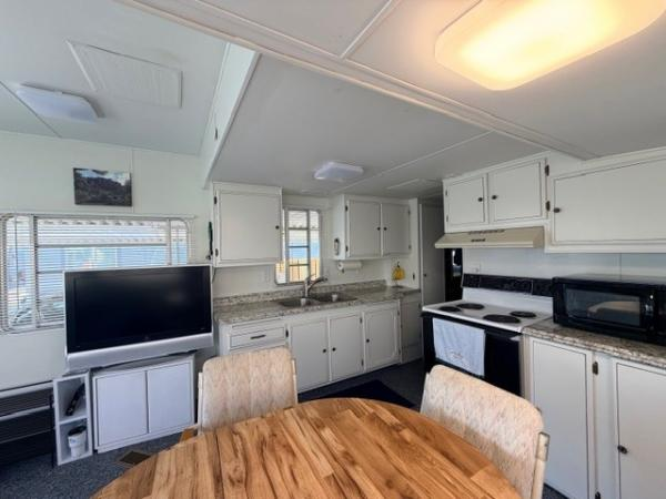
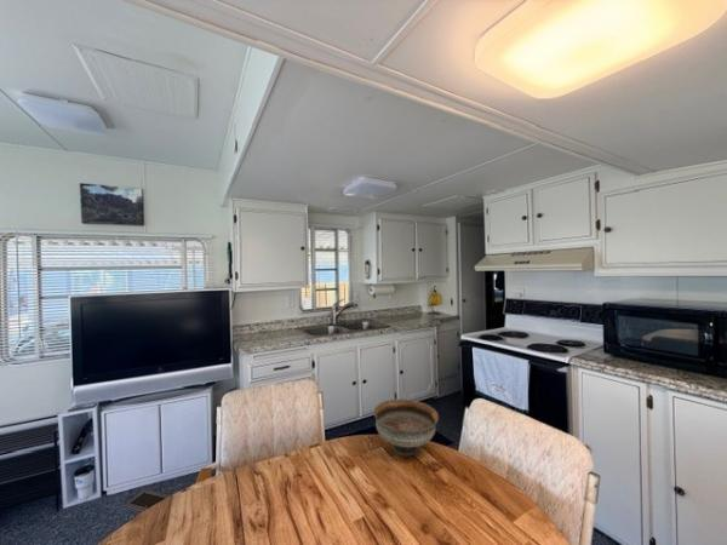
+ bowl [373,398,440,458]
